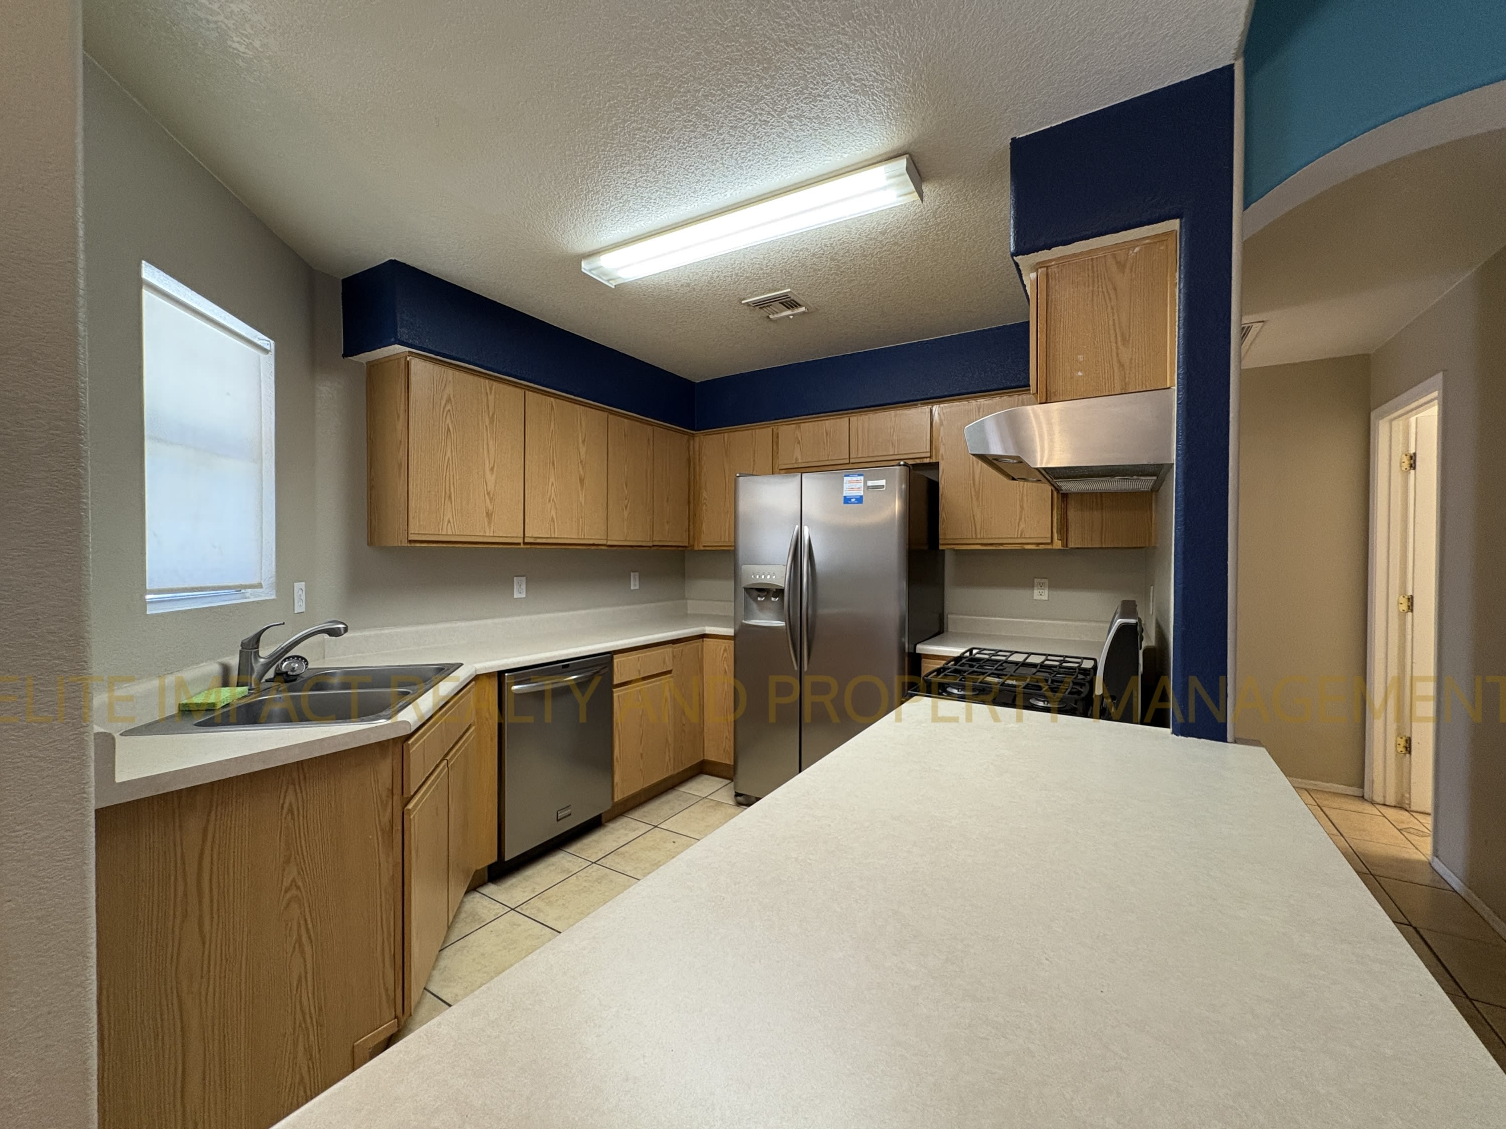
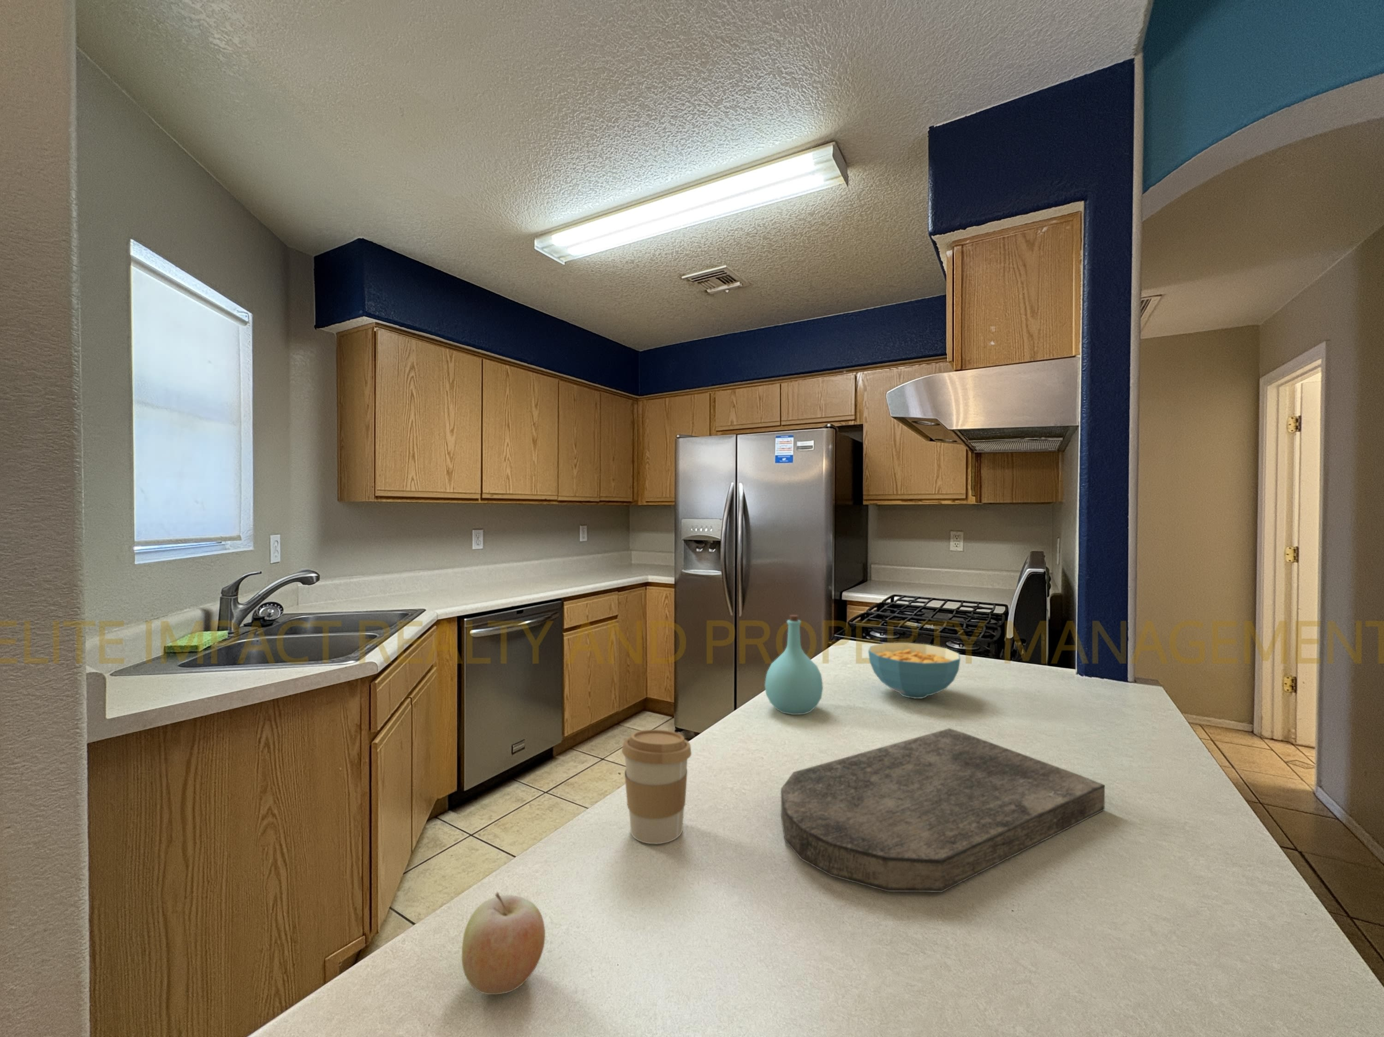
+ cereal bowl [867,642,961,699]
+ cutting board [780,728,1105,893]
+ bottle [764,614,824,716]
+ coffee cup [621,729,692,844]
+ fruit [461,891,546,995]
